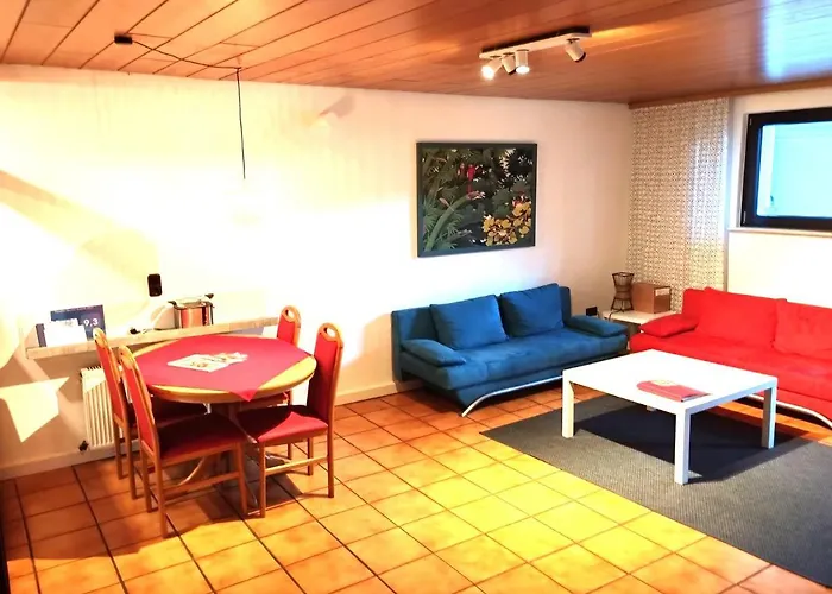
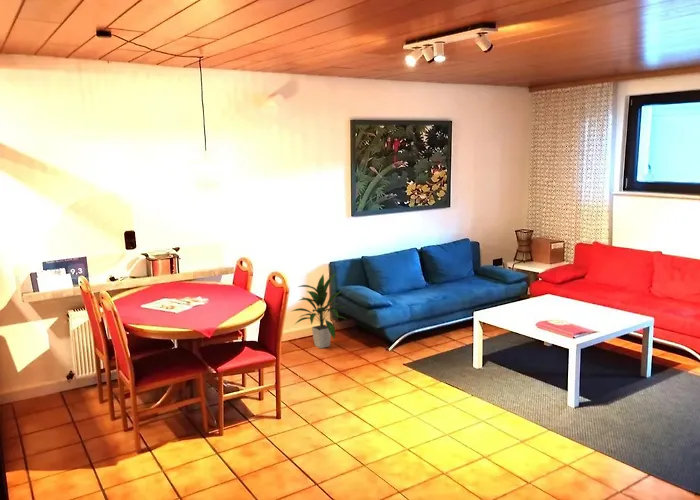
+ indoor plant [289,272,348,349]
